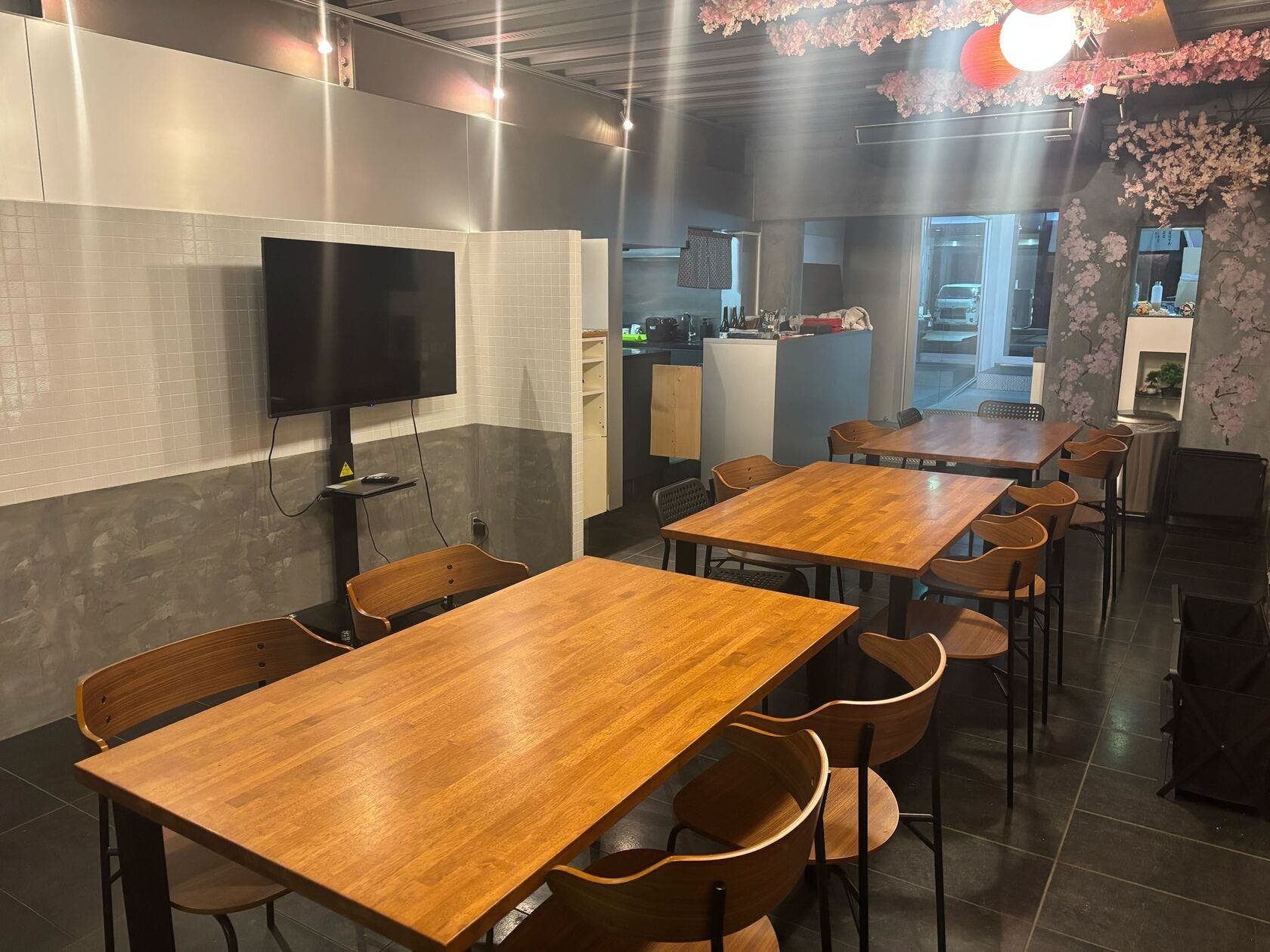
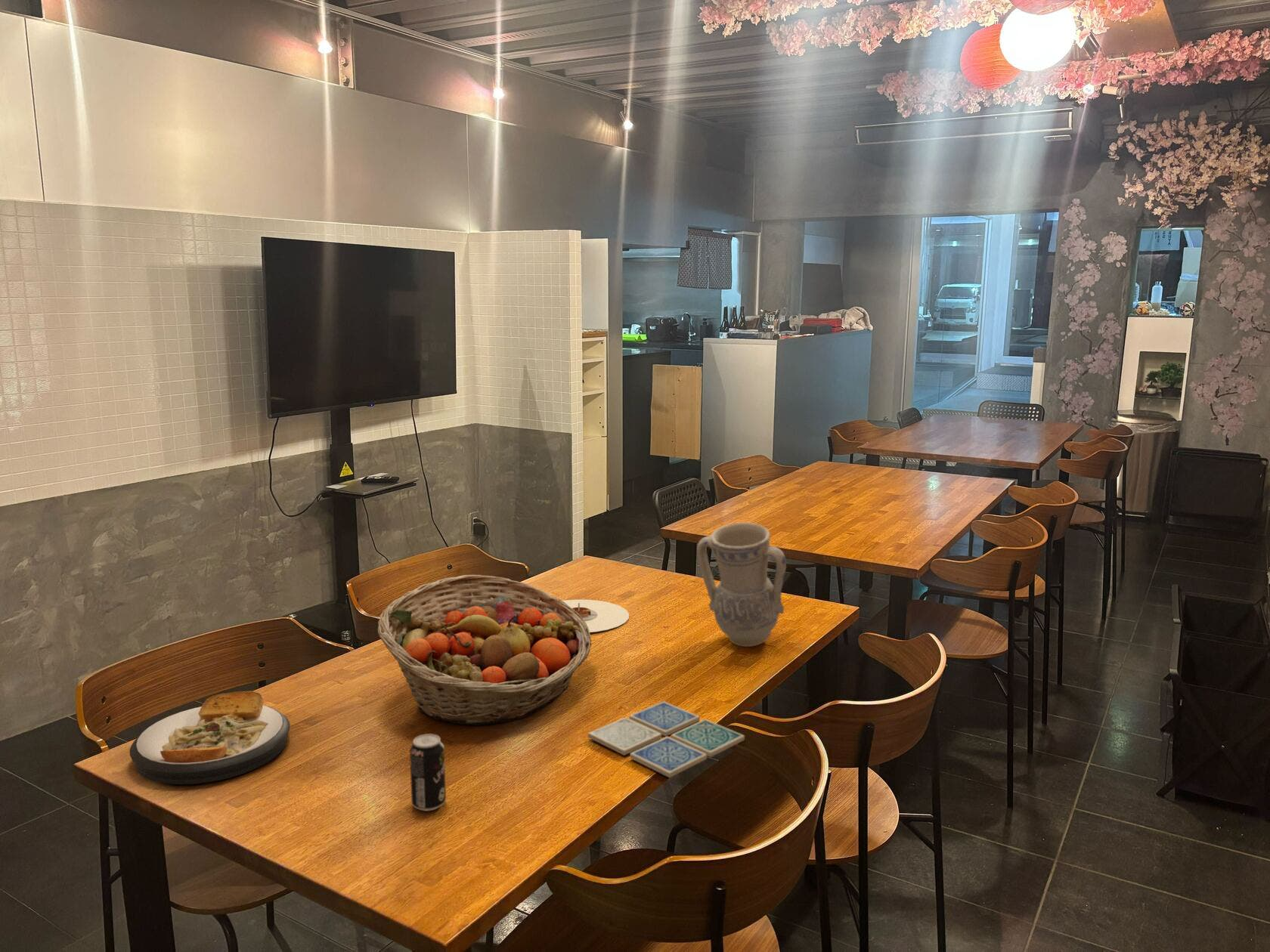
+ drink coaster [587,700,745,778]
+ plate [562,599,630,633]
+ beverage can [409,733,447,811]
+ plate [129,690,291,785]
+ fruit basket [377,574,592,726]
+ vase [696,522,787,648]
